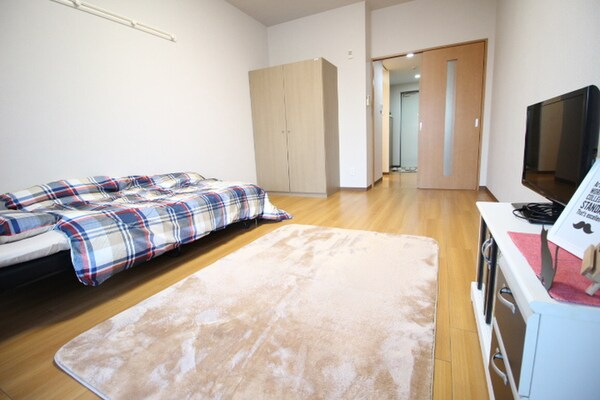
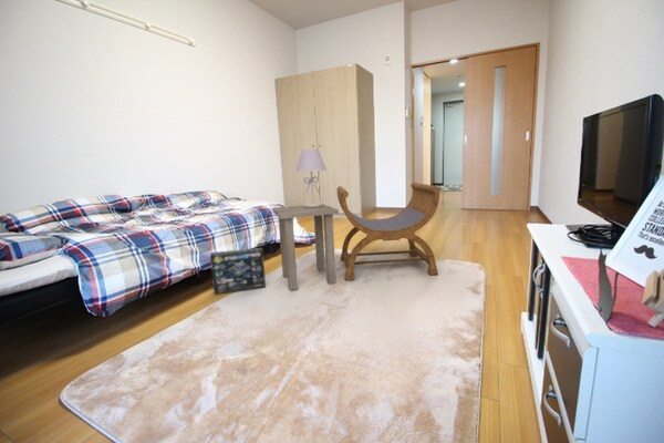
+ stool [336,182,440,281]
+ side table [272,204,340,291]
+ box [209,247,267,295]
+ table lamp [294,147,328,208]
